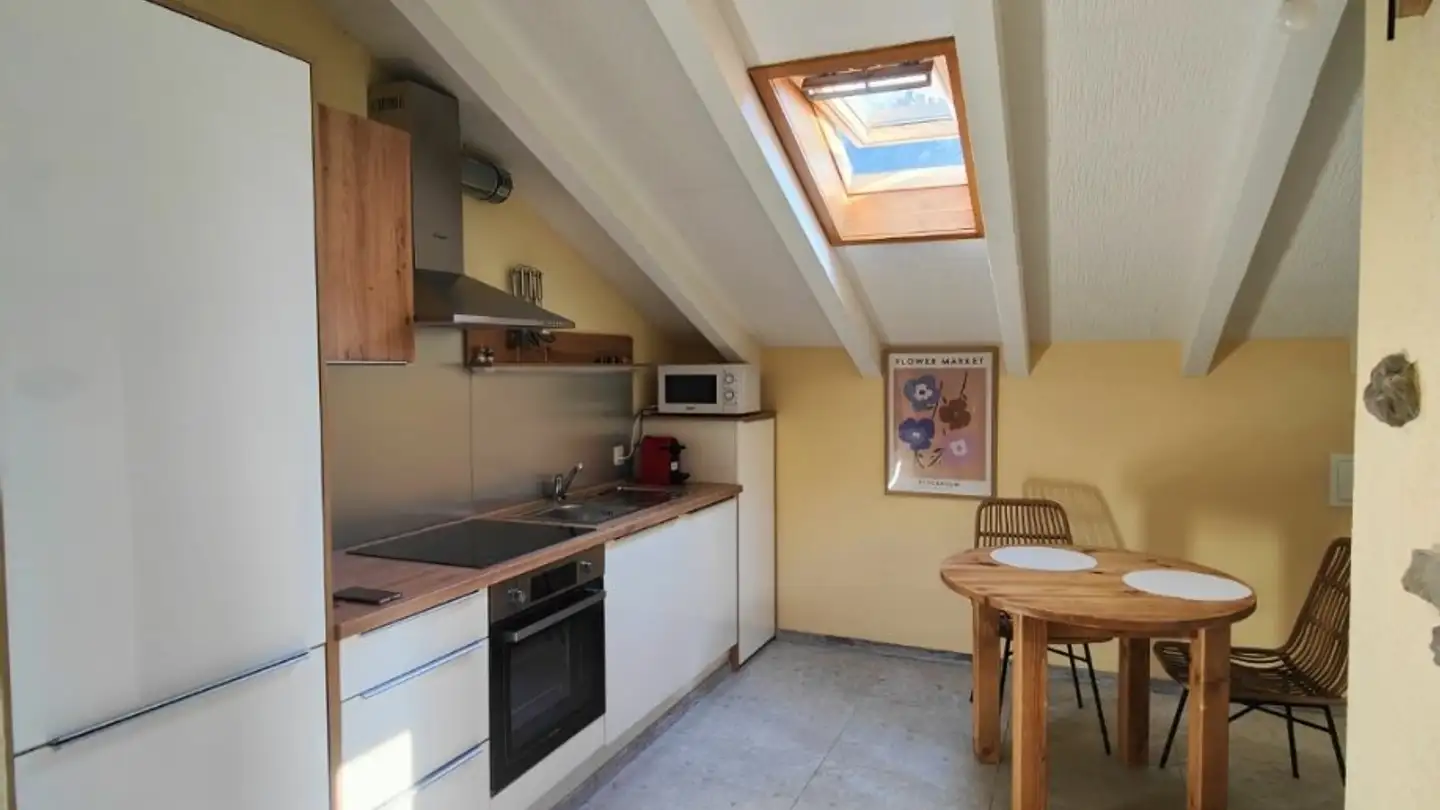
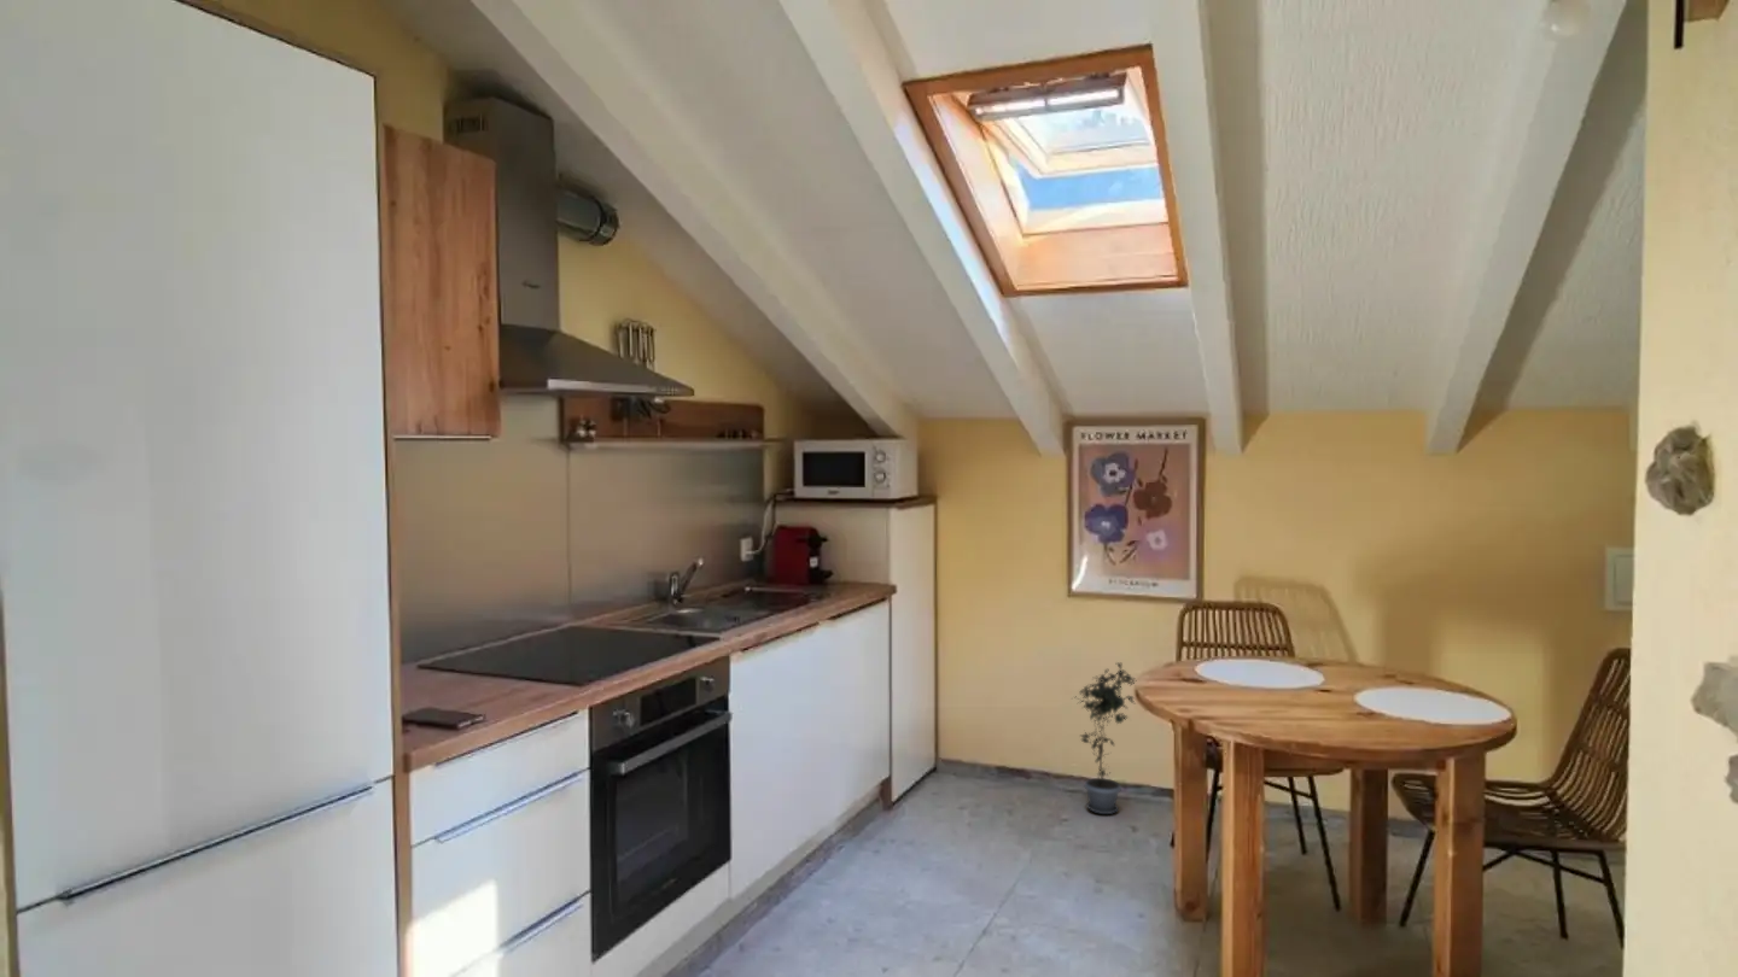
+ potted plant [1072,661,1136,815]
